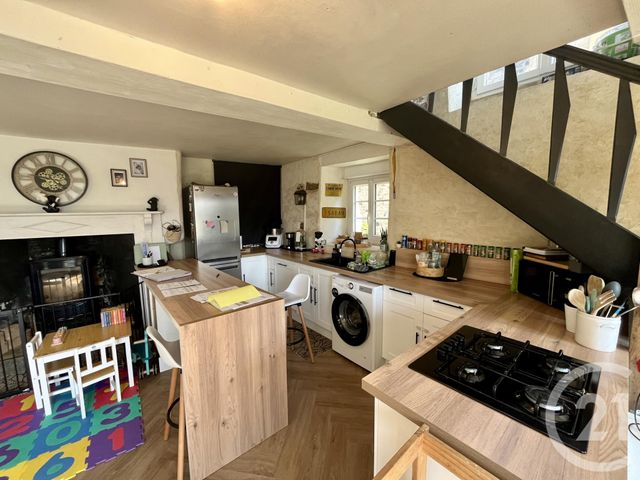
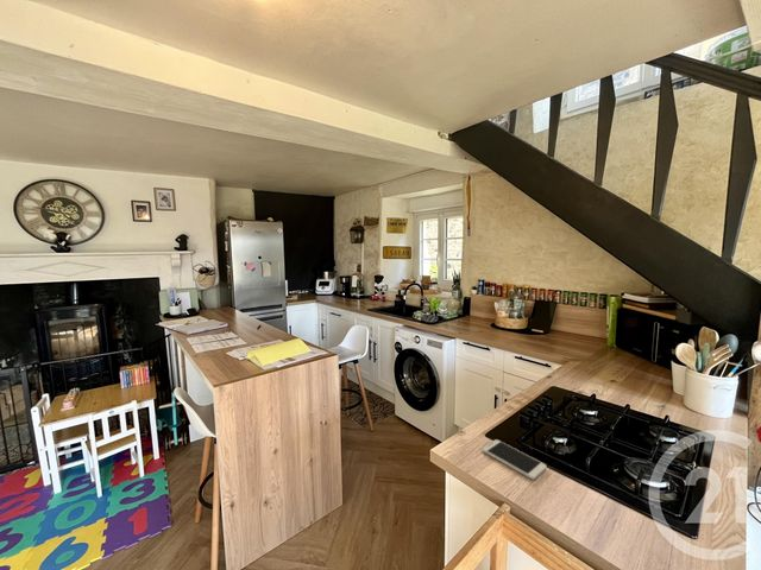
+ smartphone [482,438,547,481]
